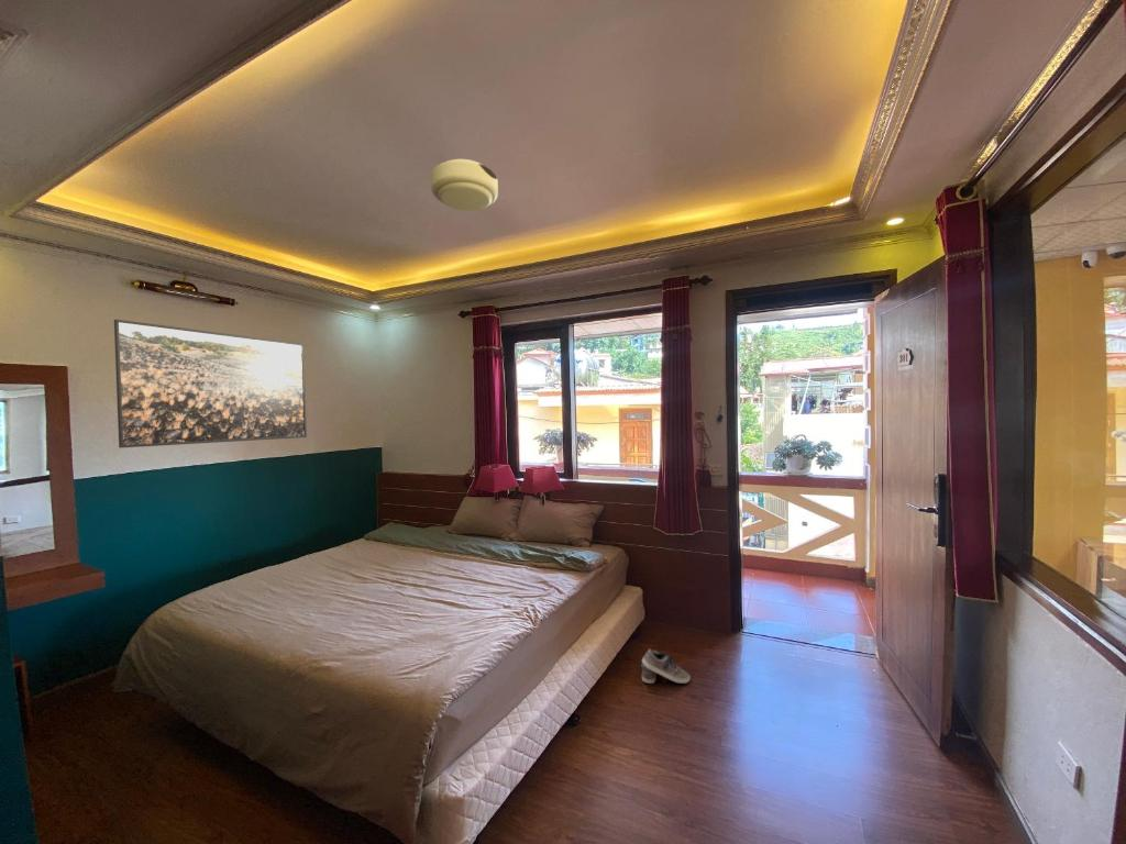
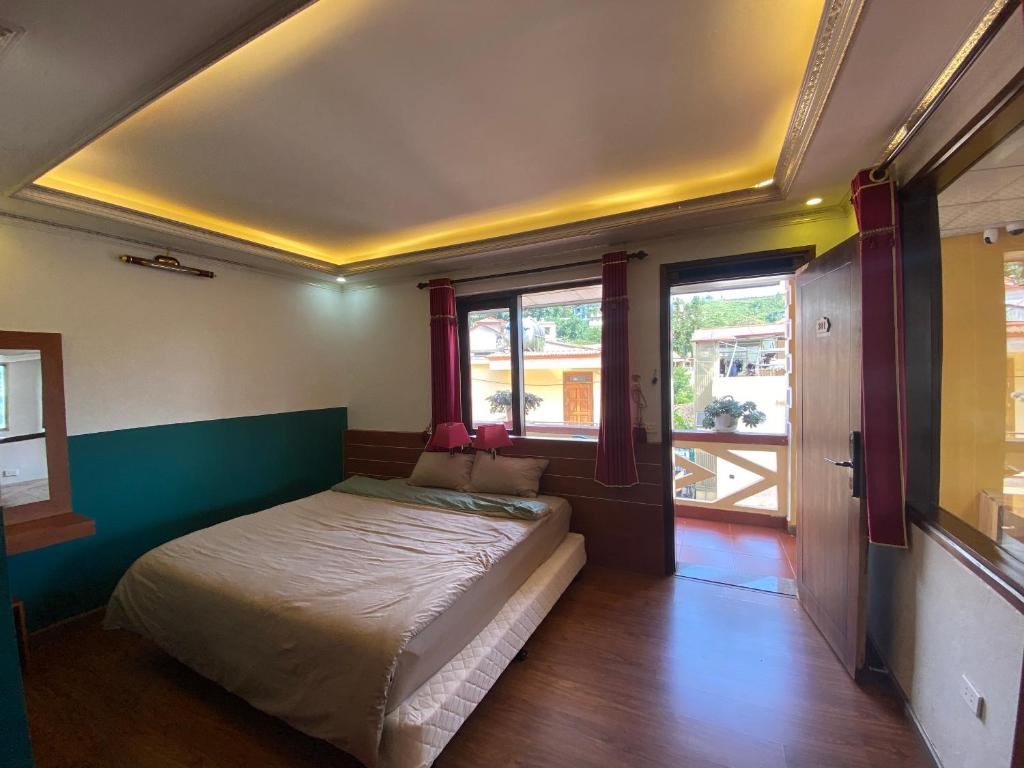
- shoe [638,648,692,685]
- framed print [113,319,308,448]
- ceiling light [430,158,499,212]
